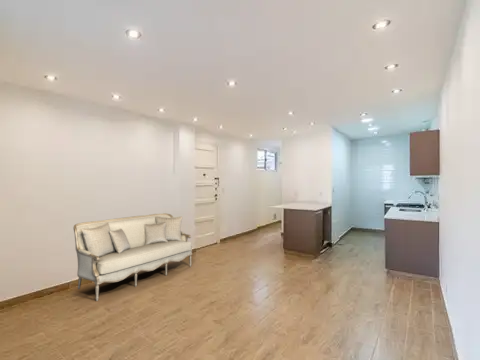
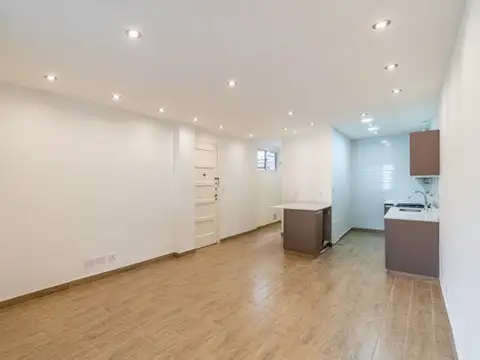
- sofa [73,212,193,302]
